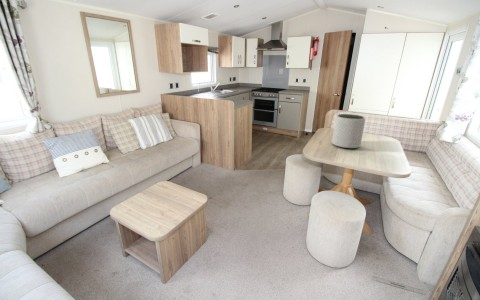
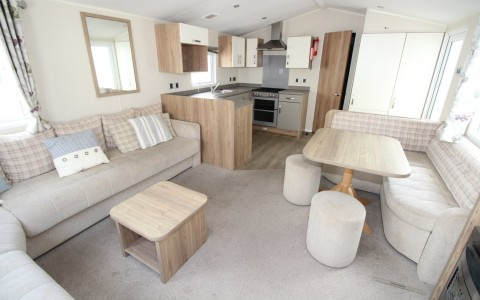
- plant pot [331,113,366,150]
